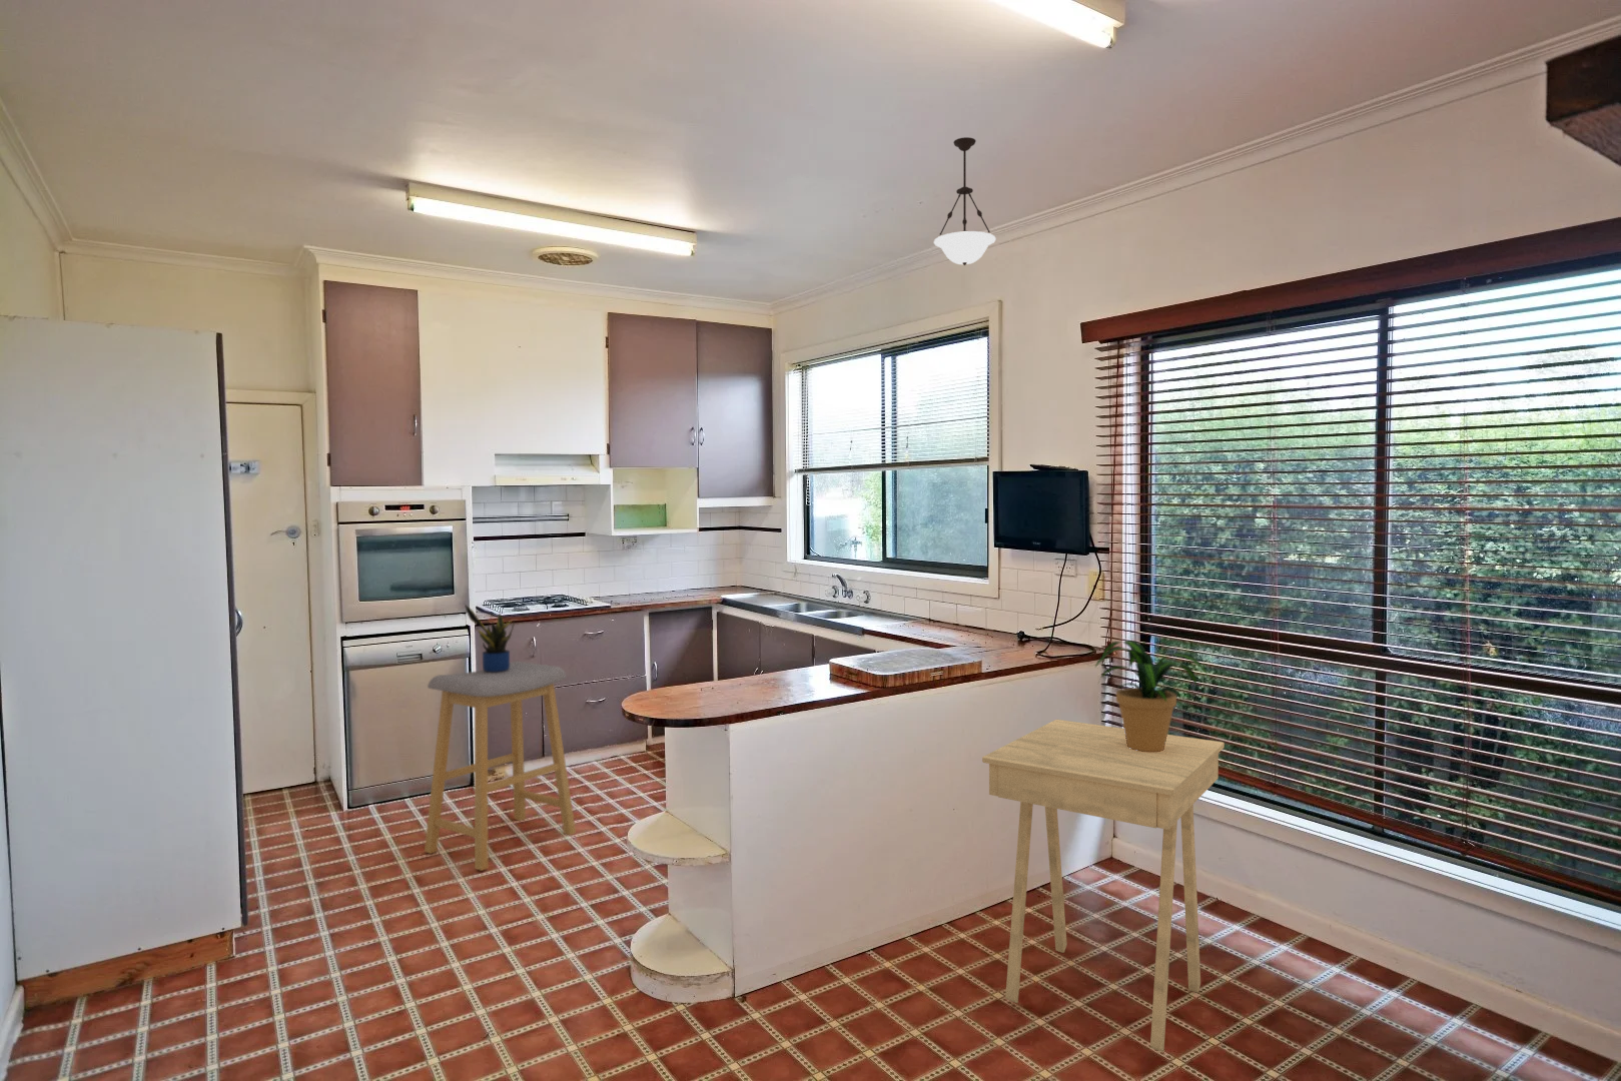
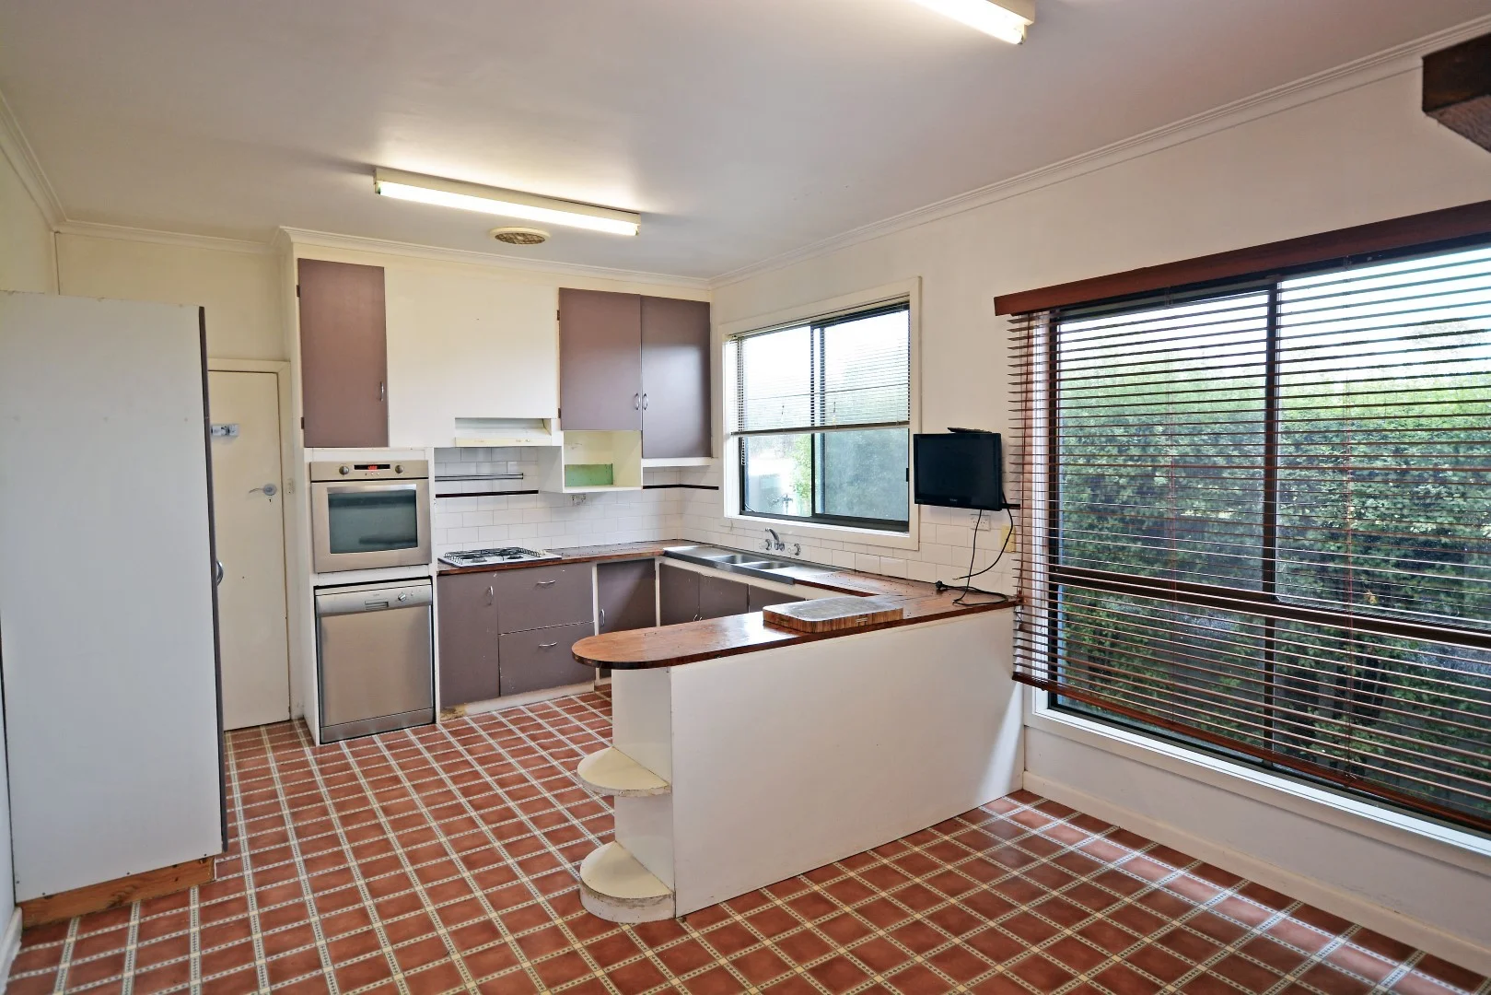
- pendant light [933,136,997,267]
- side table [981,719,1225,1053]
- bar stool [424,661,577,872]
- potted plant [463,603,515,672]
- potted plant [1095,639,1211,752]
